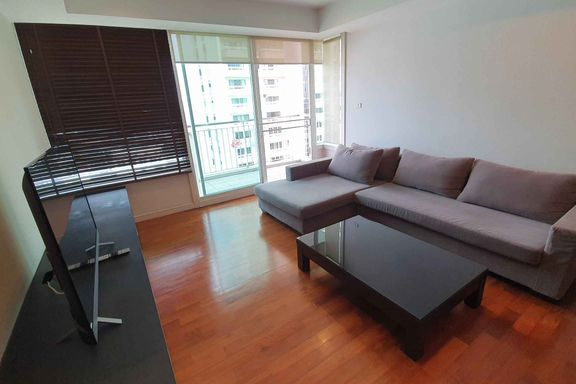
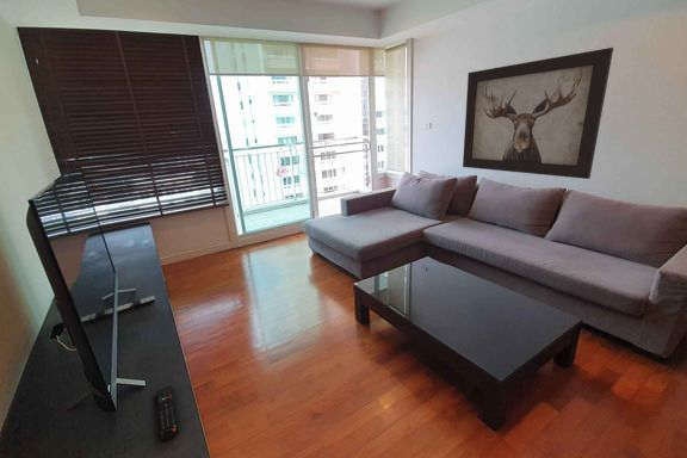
+ wall art [462,47,614,180]
+ remote control [155,384,180,442]
